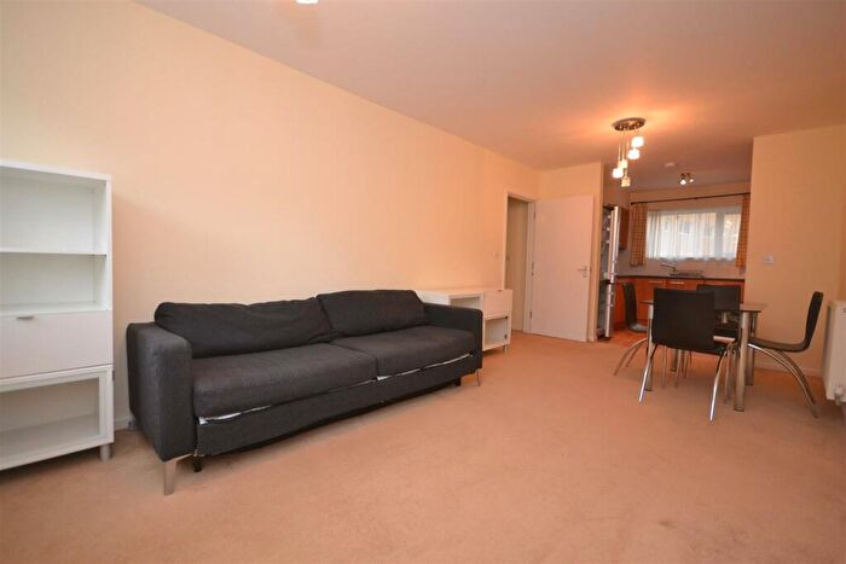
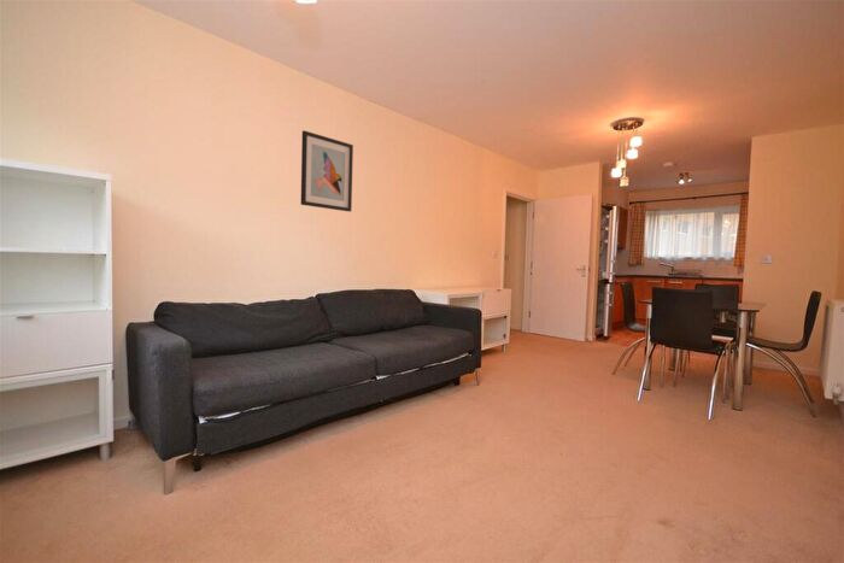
+ wall art [300,129,354,212]
